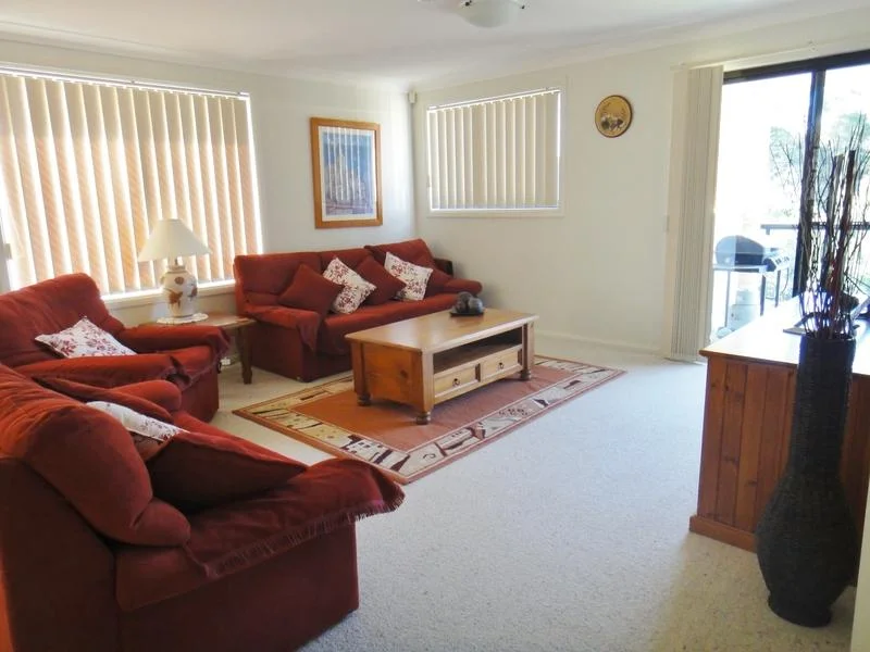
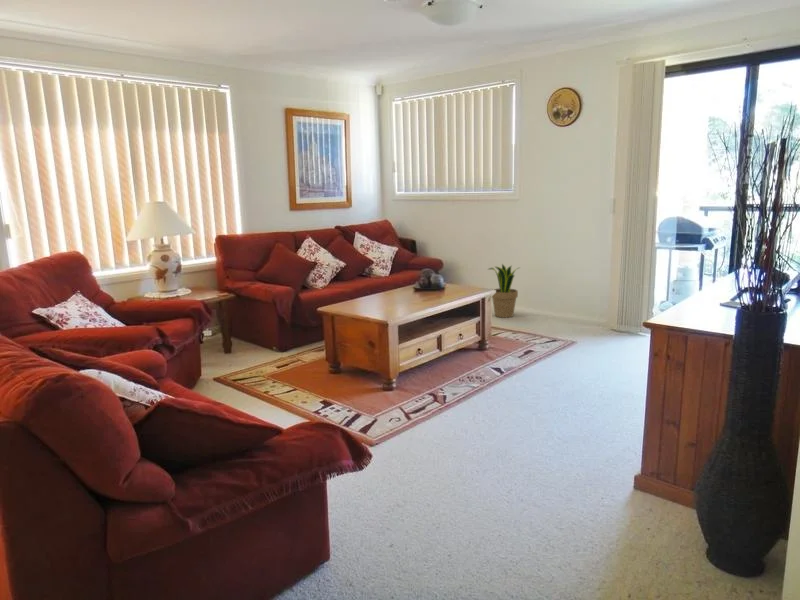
+ potted plant [487,263,522,319]
